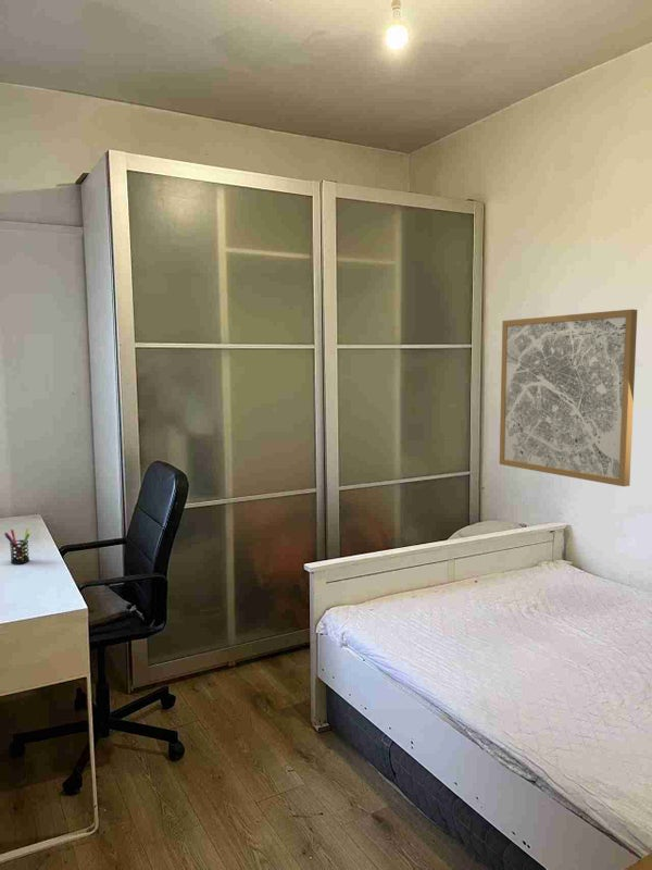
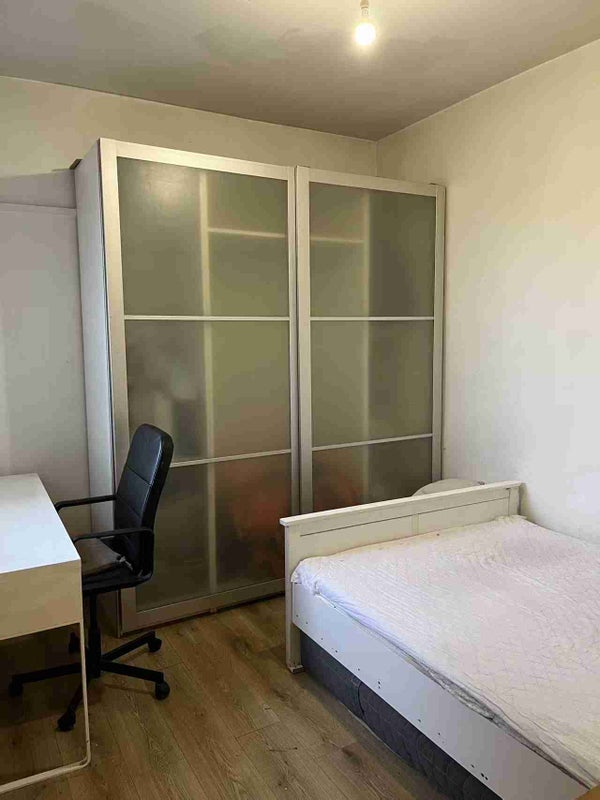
- wall art [499,308,638,487]
- pen holder [3,527,30,566]
